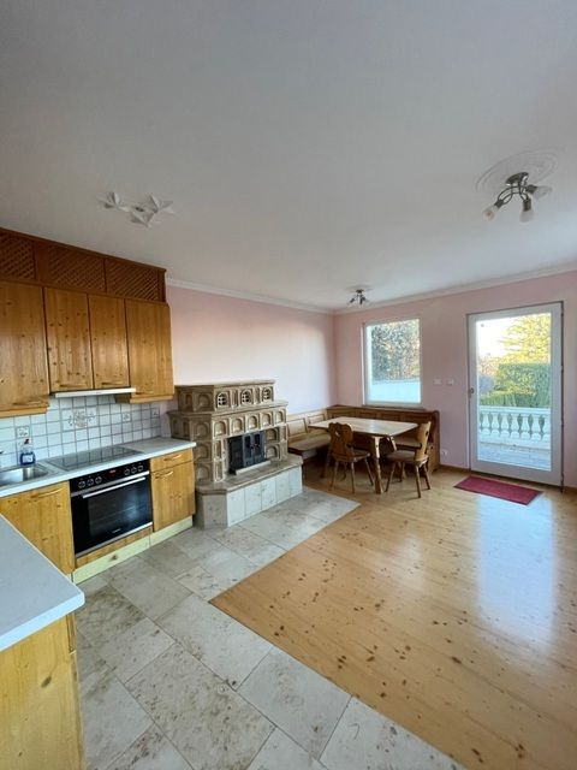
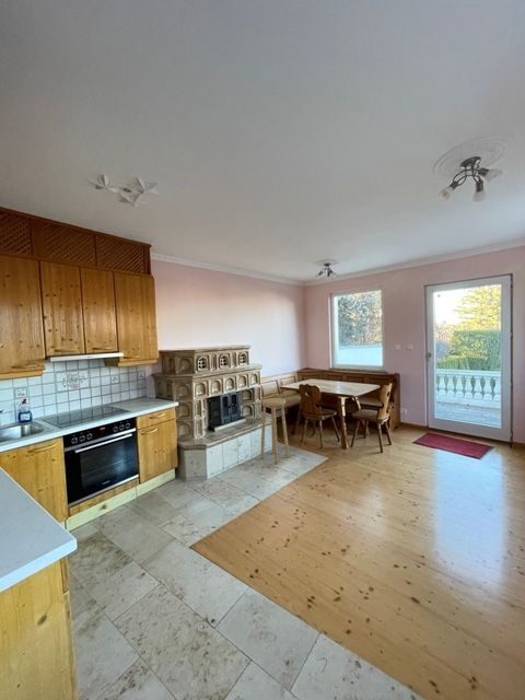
+ stool [260,397,290,465]
